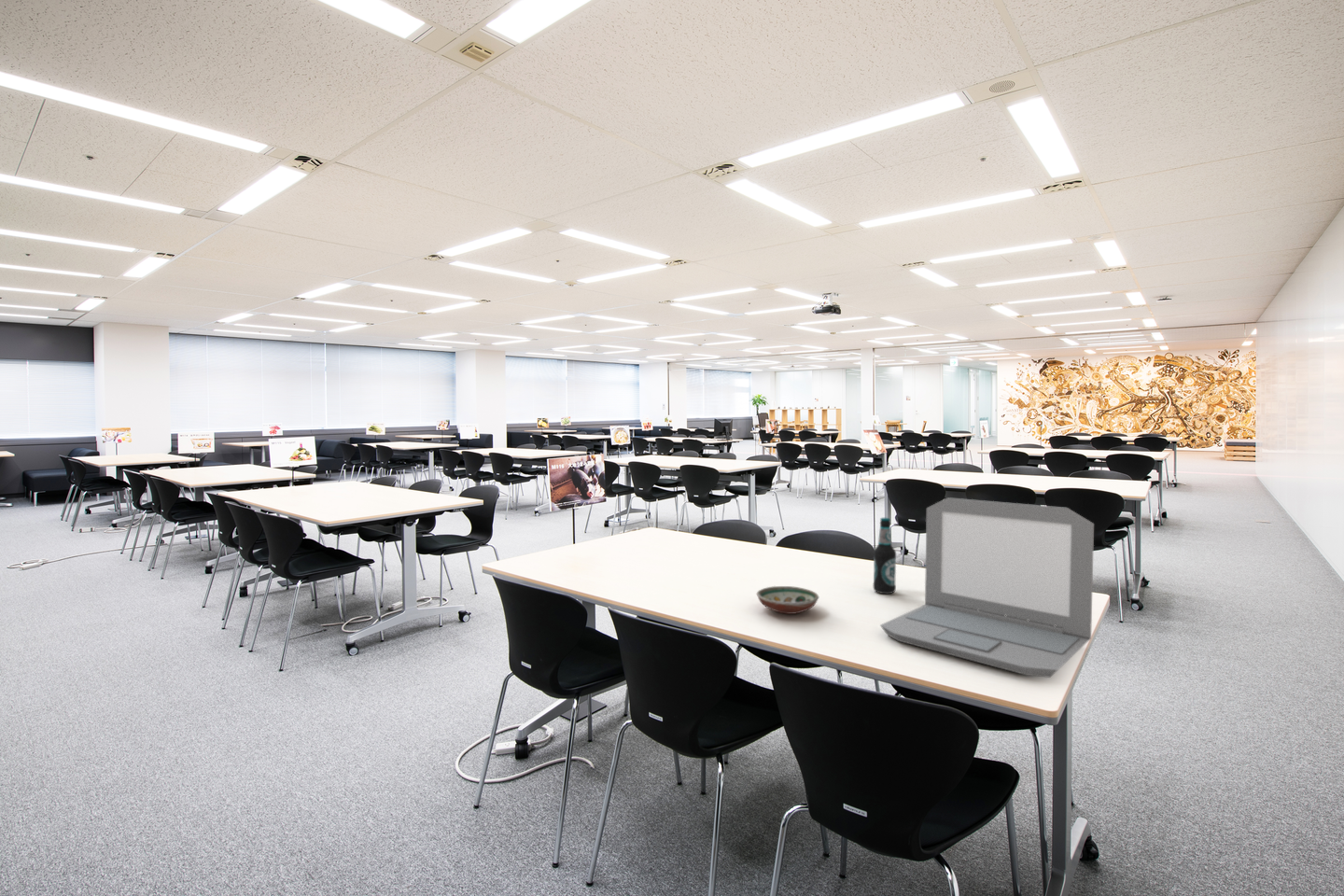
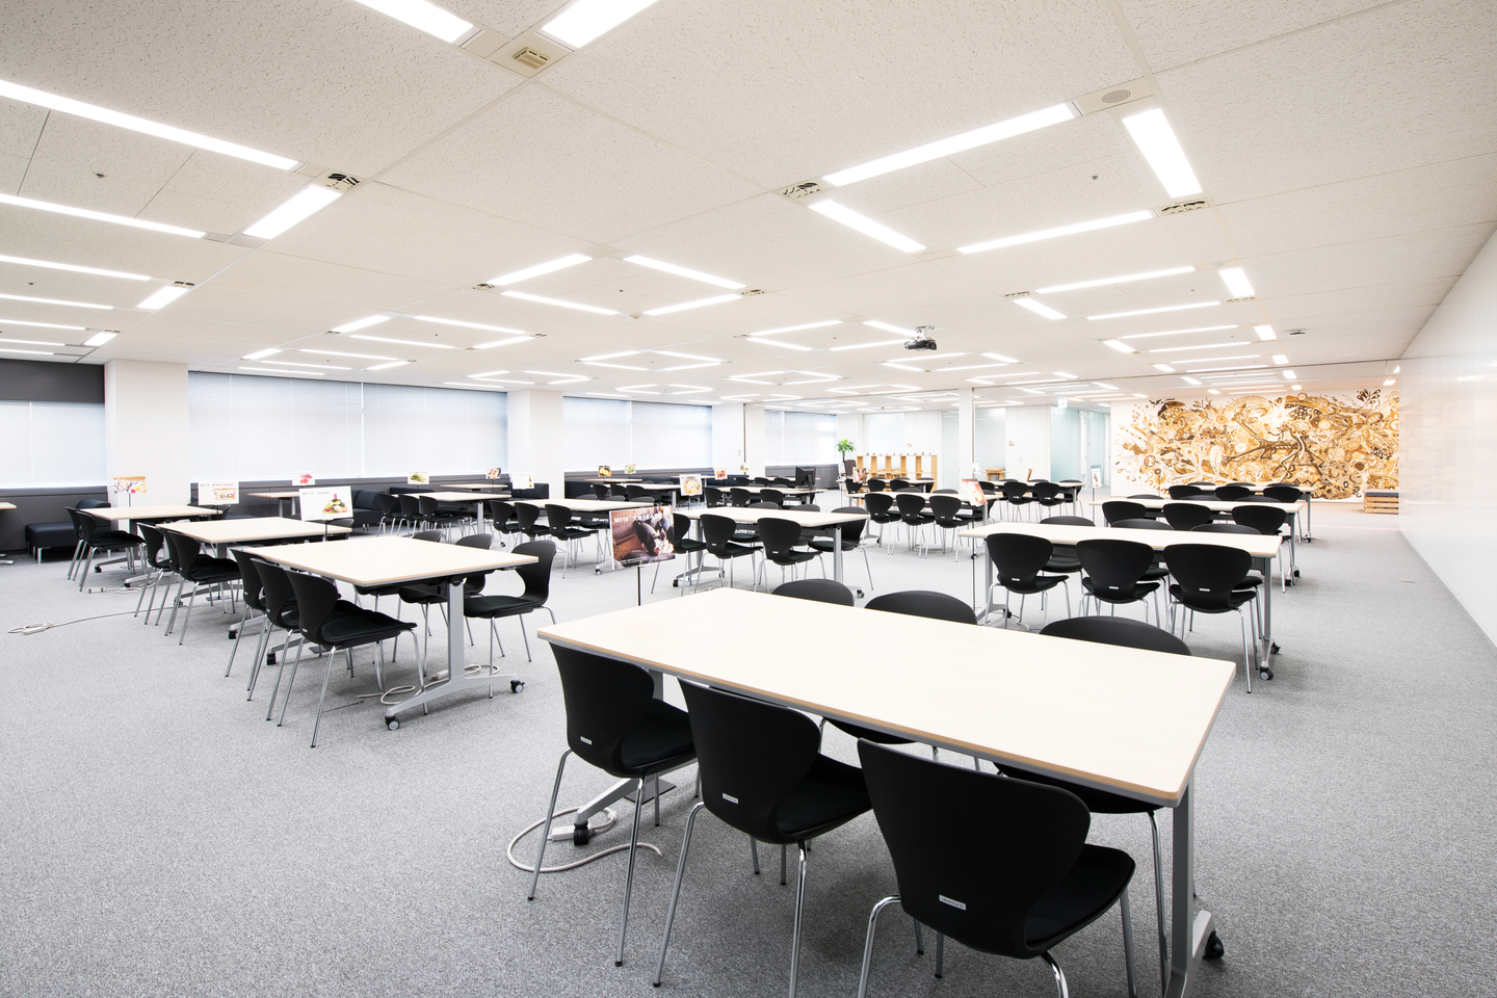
- decorative bowl [756,585,819,615]
- bottle [872,517,897,595]
- laptop [879,497,1095,679]
